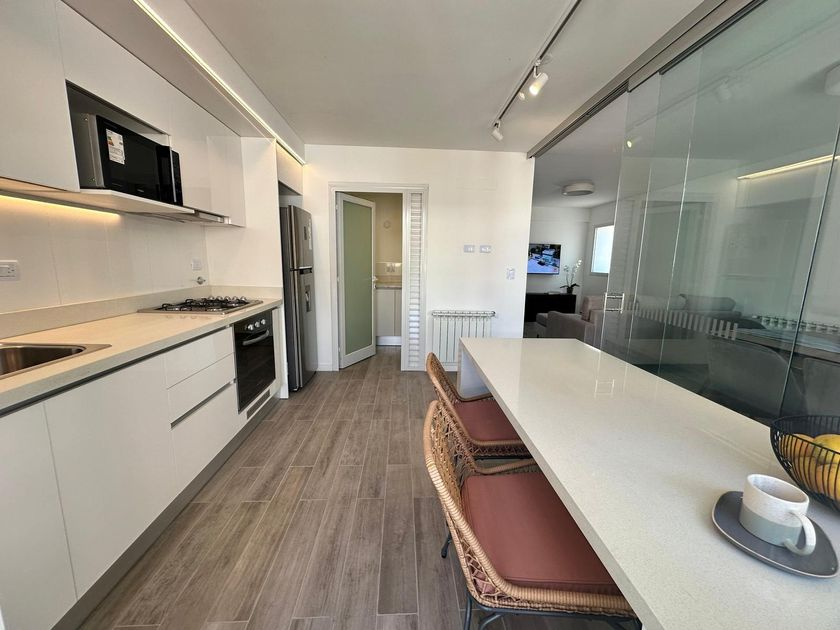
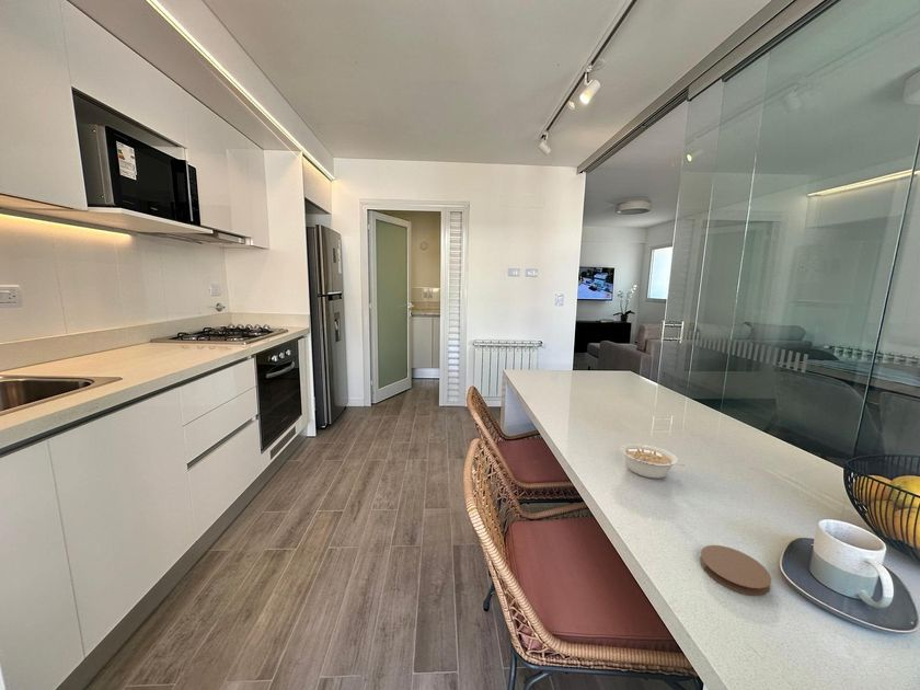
+ coaster [699,544,772,597]
+ legume [620,442,685,480]
